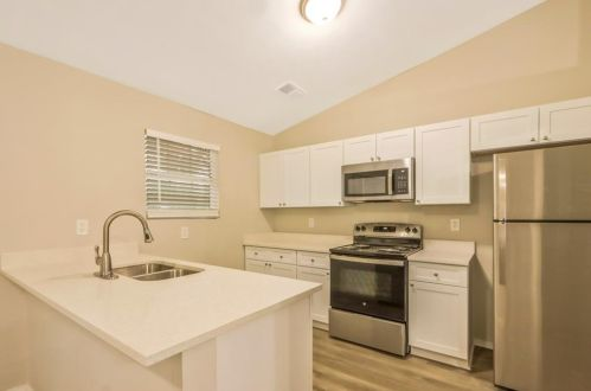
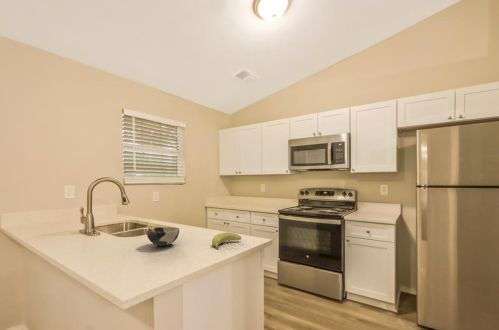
+ bowl [146,226,180,247]
+ banana [211,231,242,250]
